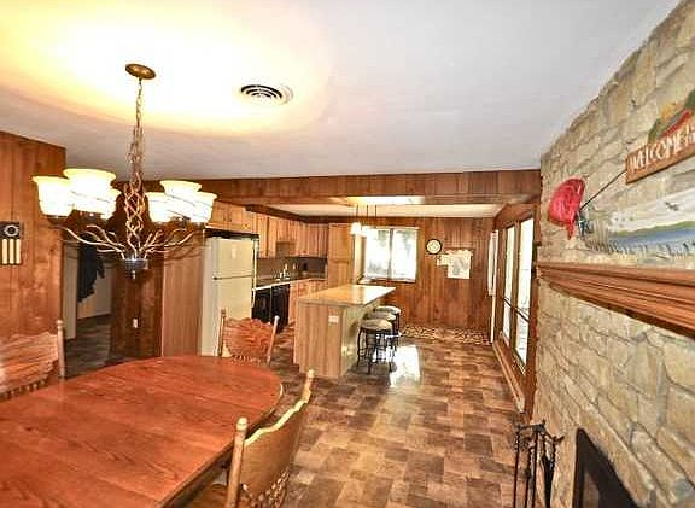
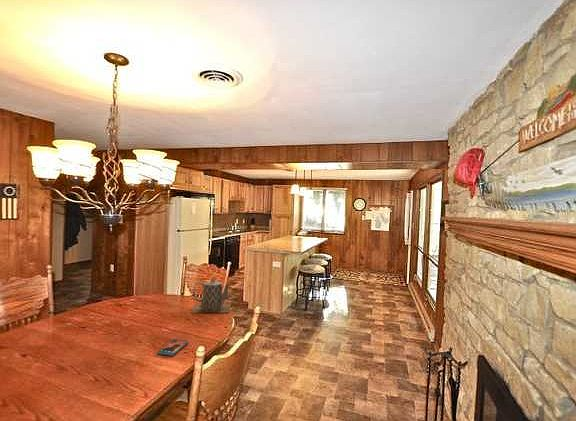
+ smartphone [156,338,190,357]
+ teapot [189,276,232,314]
